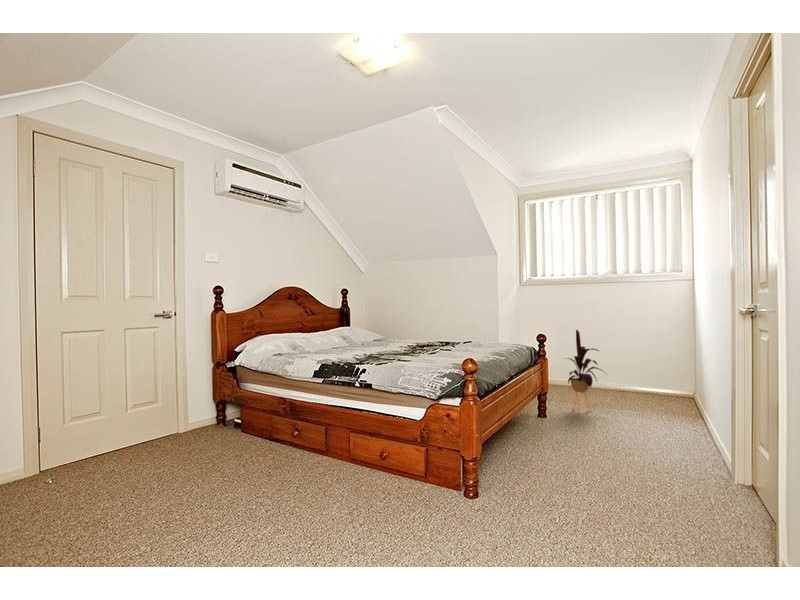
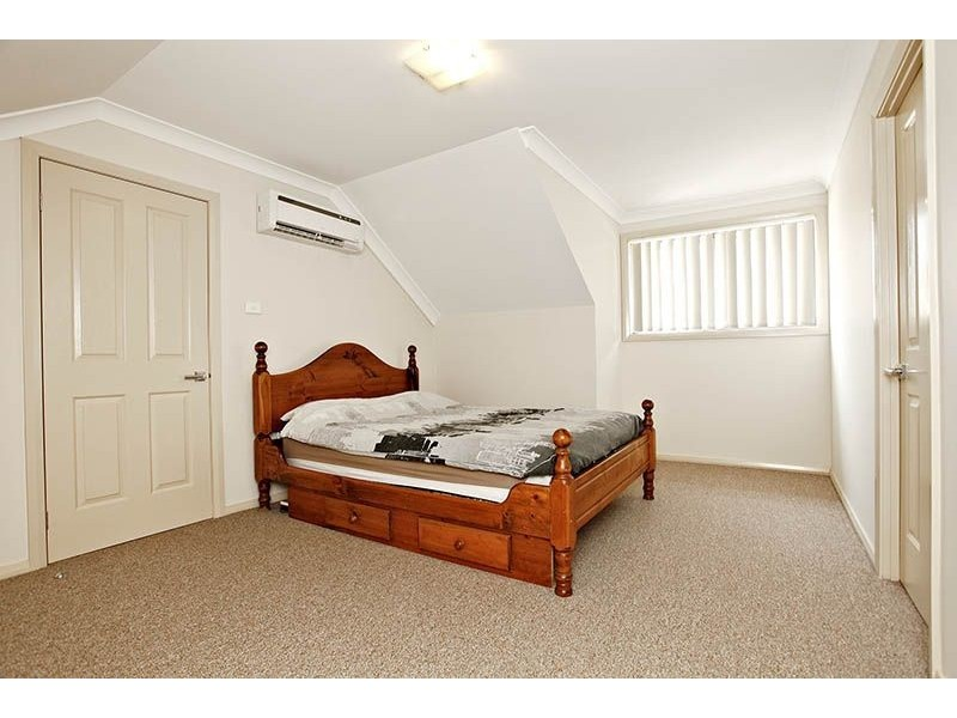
- house plant [562,329,610,414]
